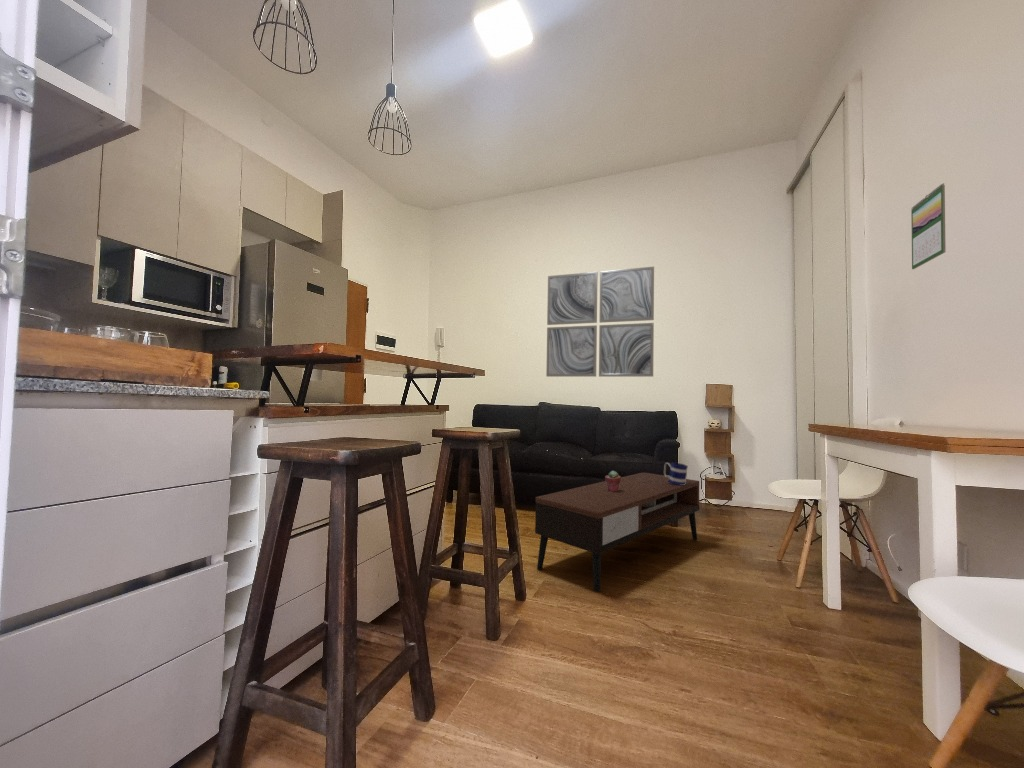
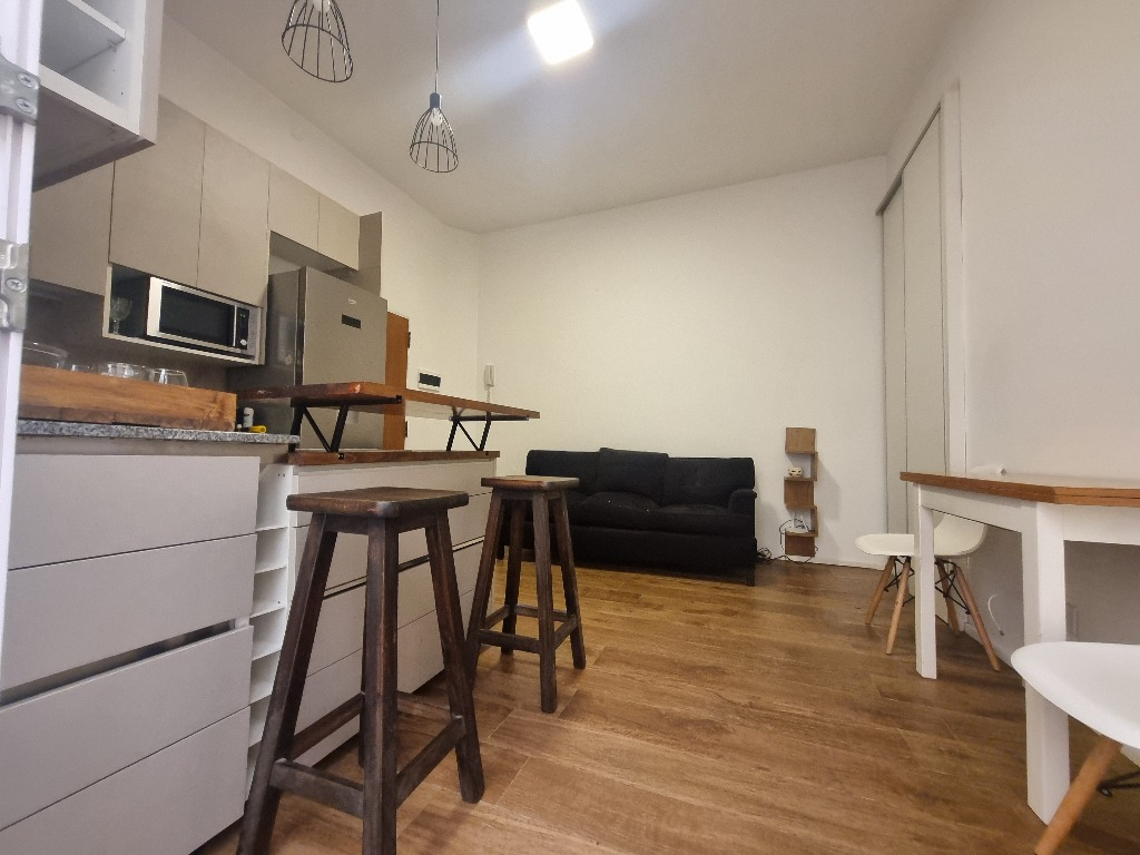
- coffee table [534,471,700,593]
- mug [663,462,689,485]
- calendar [910,182,947,270]
- wall art [545,266,655,378]
- potted succulent [604,470,621,492]
